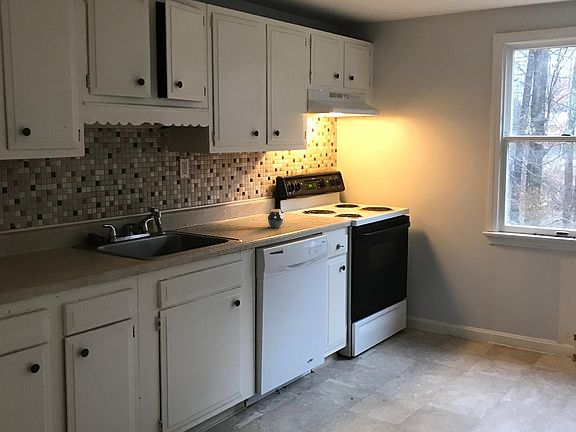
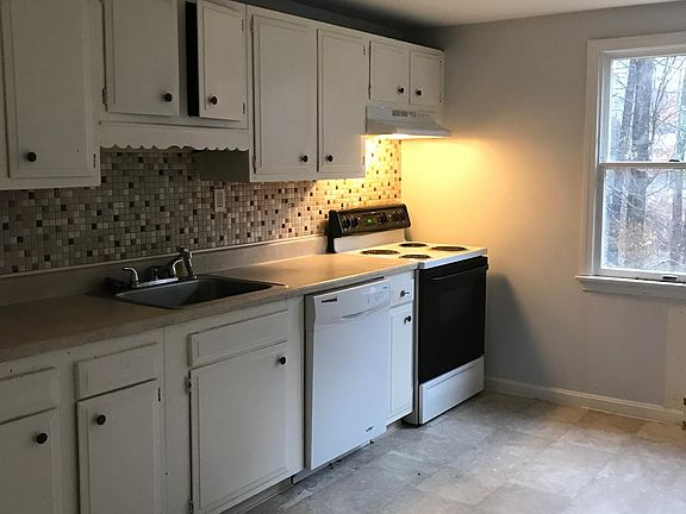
- jar [266,208,285,229]
